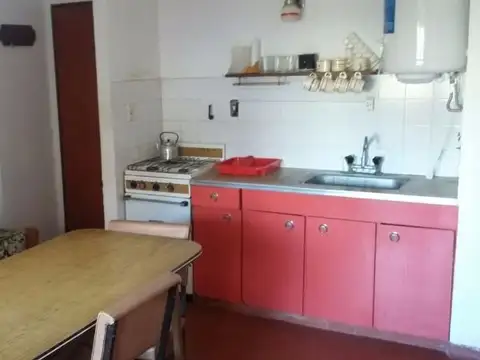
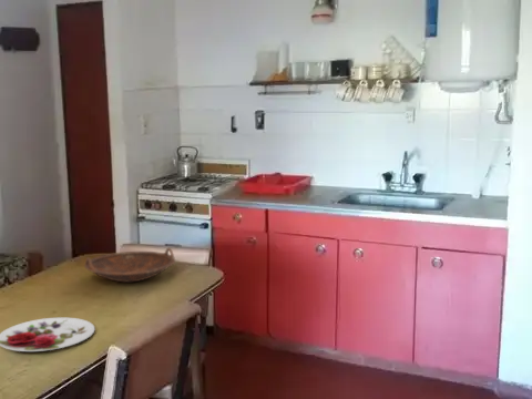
+ bowl [83,247,176,283]
+ plate [0,316,95,352]
